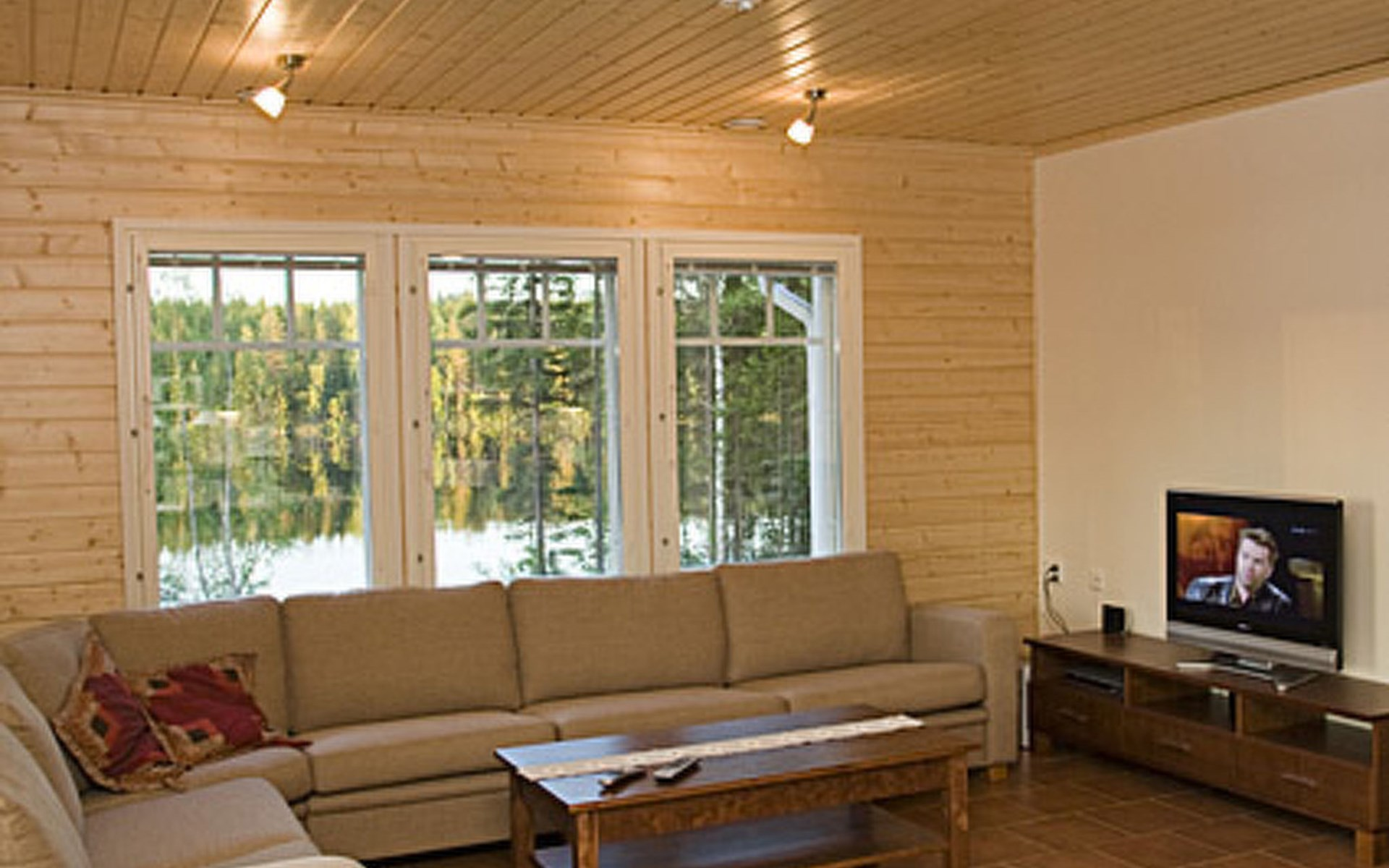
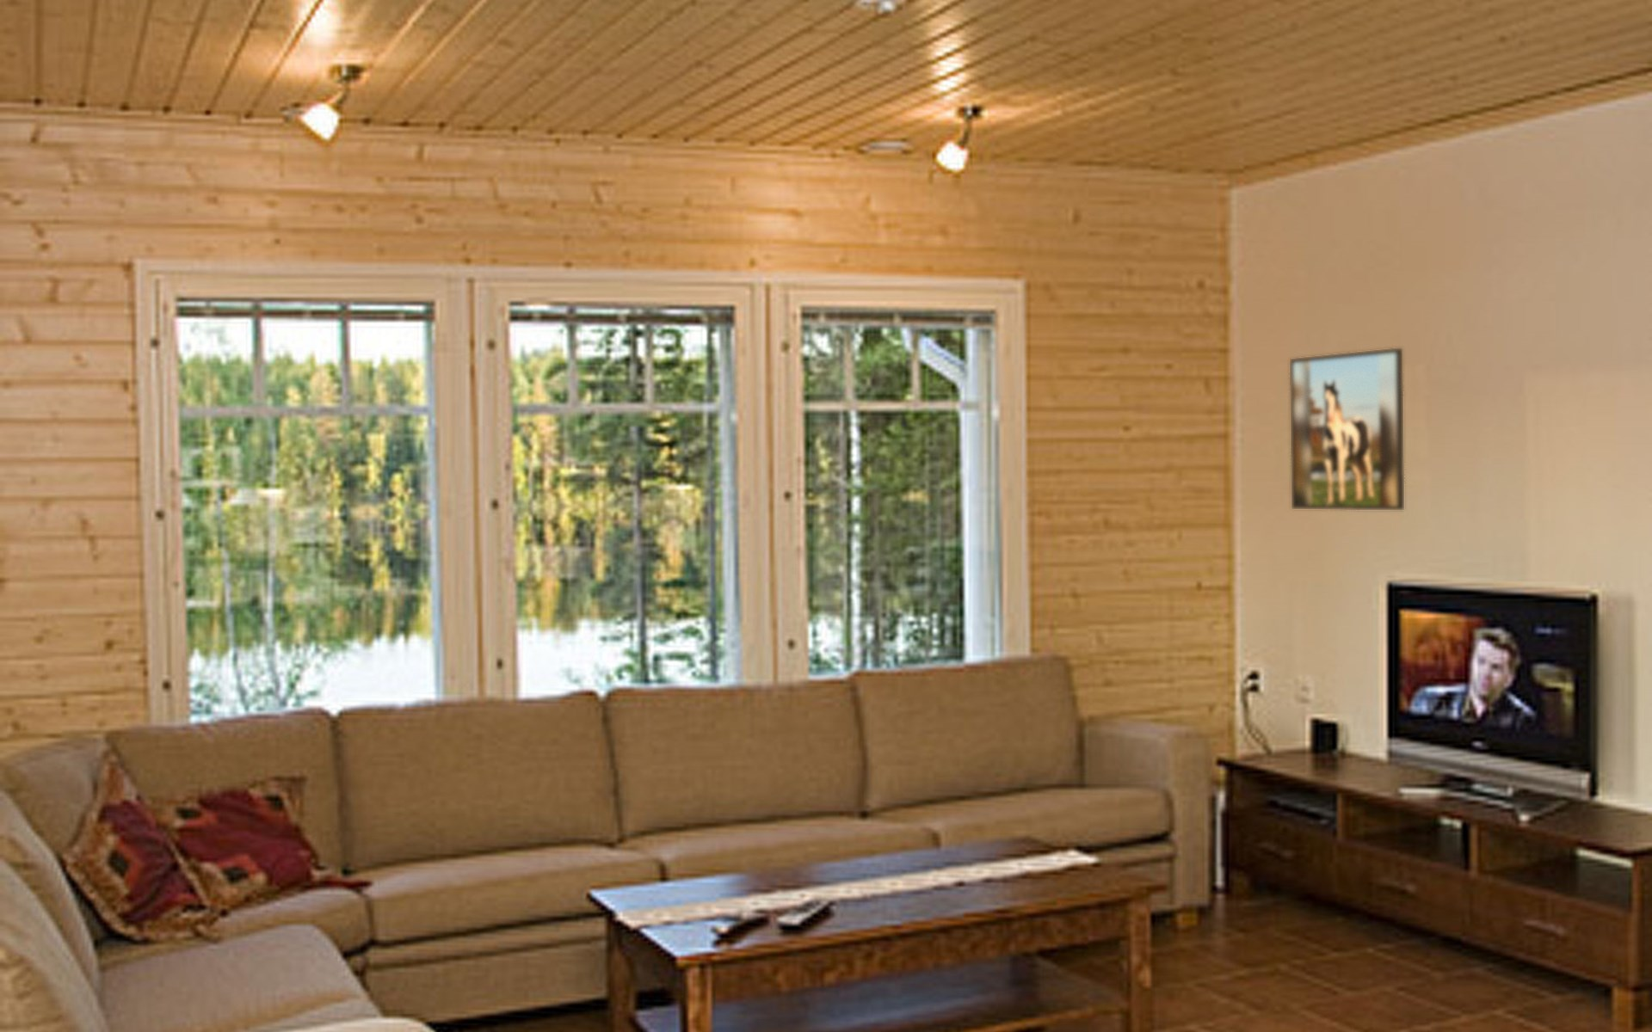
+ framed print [1289,347,1405,511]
